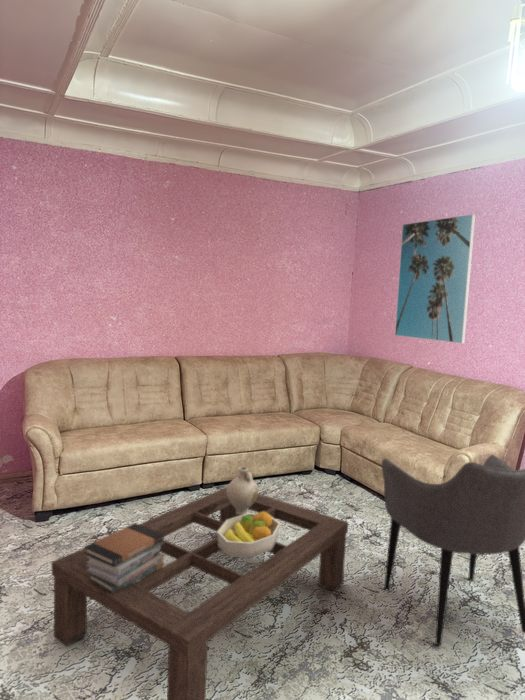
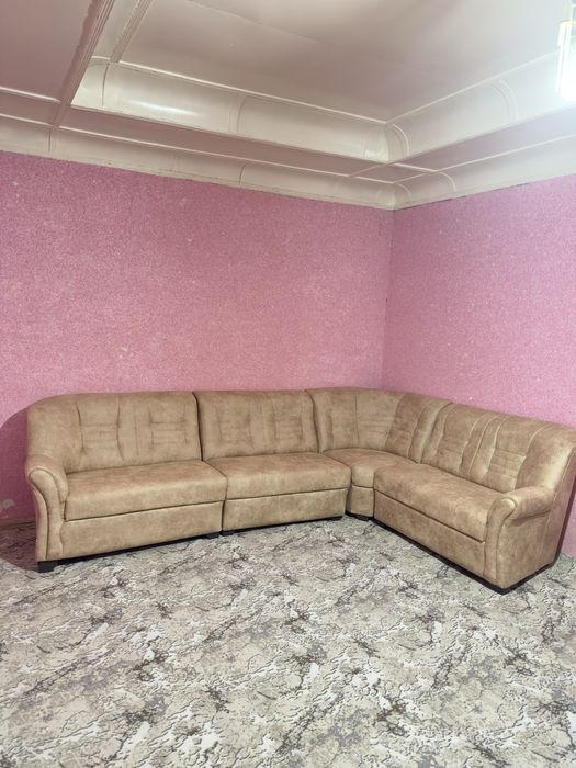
- coffee table [51,485,349,700]
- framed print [394,213,476,345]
- fruit bowl [216,511,281,559]
- book stack [83,522,165,593]
- armchair [381,454,525,646]
- decorative vase [227,465,259,515]
